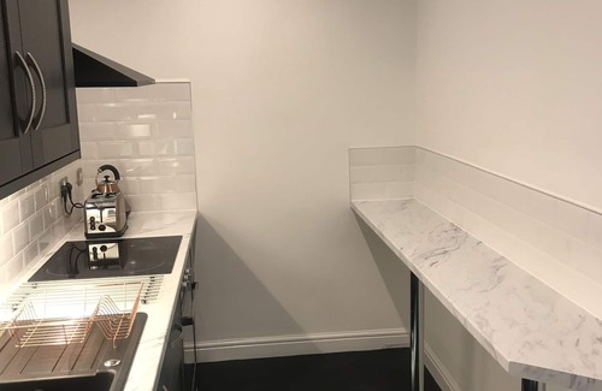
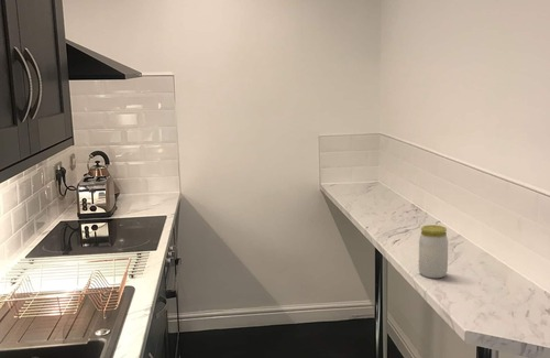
+ jar [418,224,449,279]
